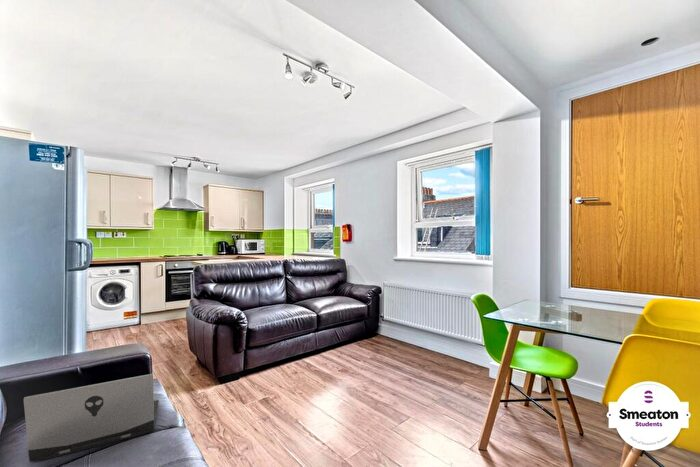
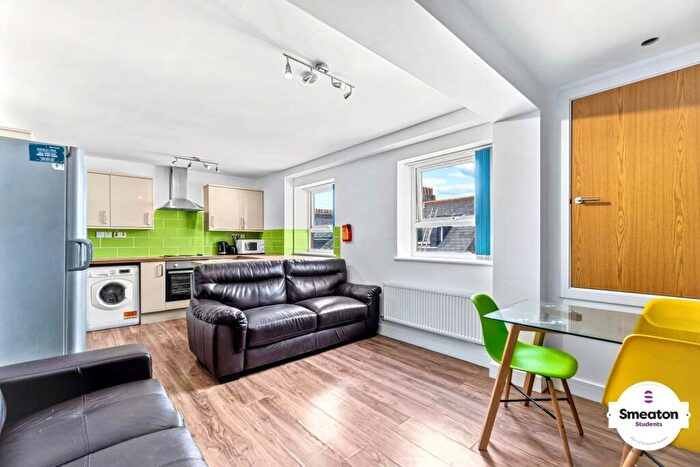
- laptop [23,373,160,463]
